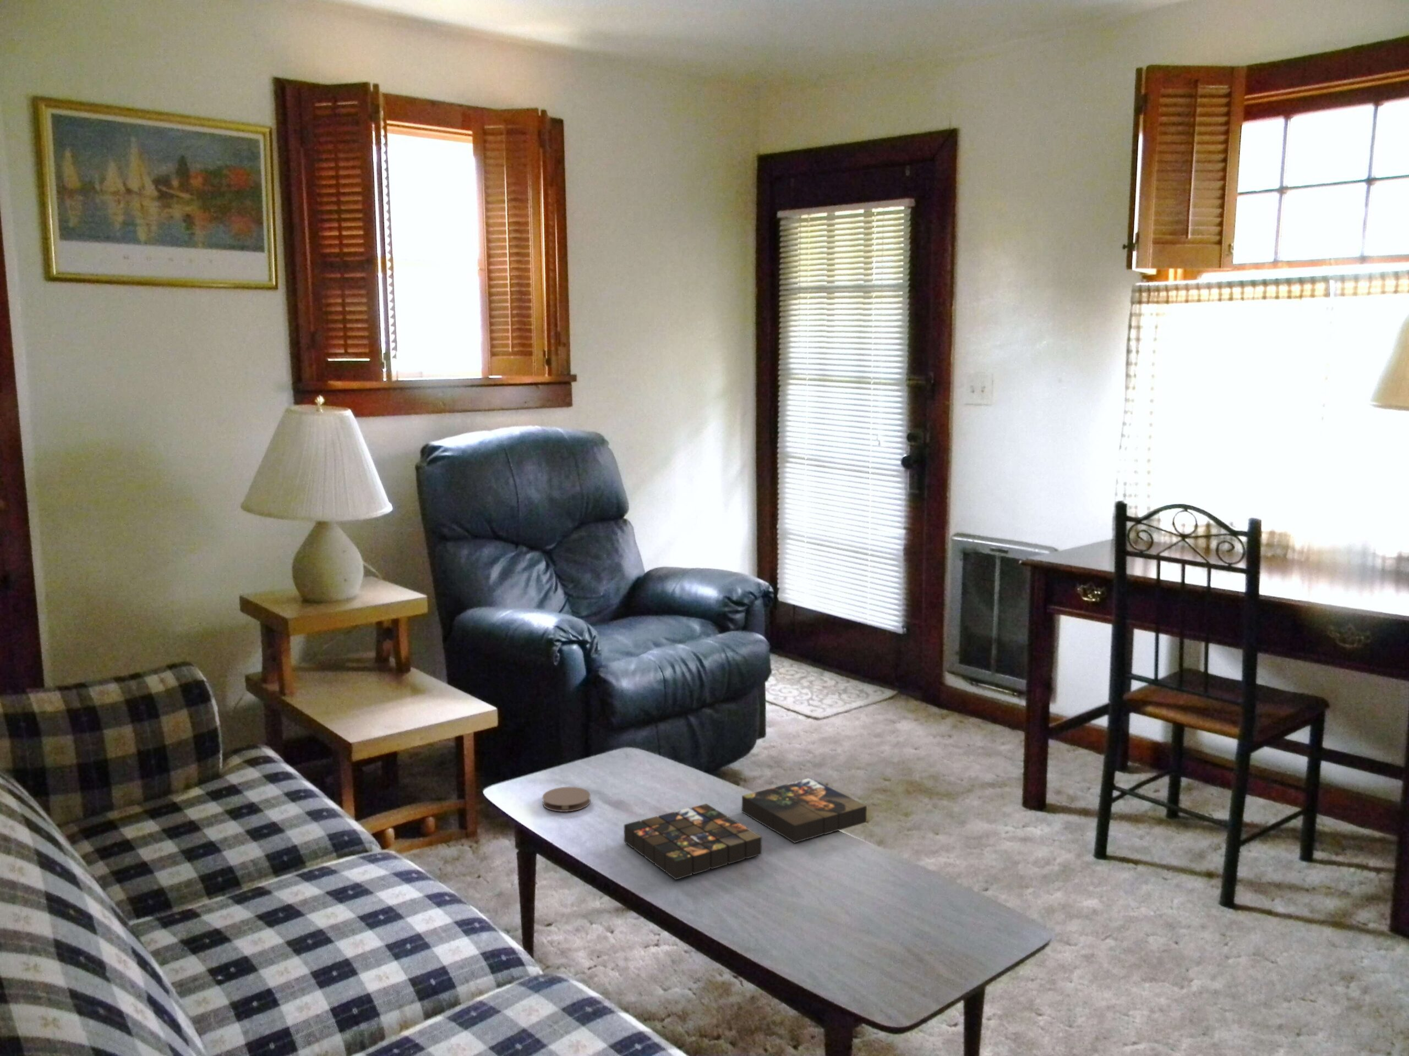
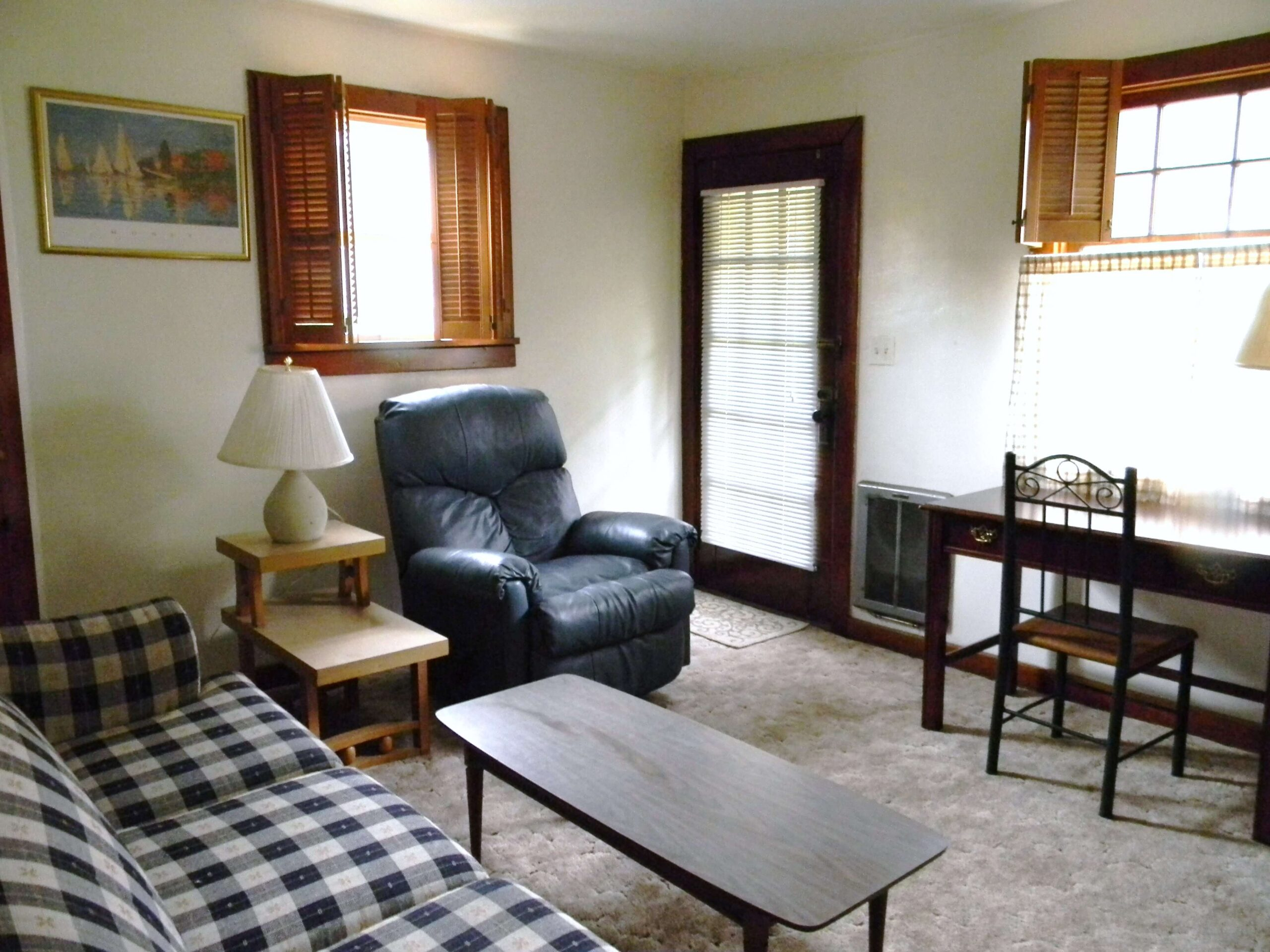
- board game [624,778,868,881]
- coaster [541,786,591,812]
